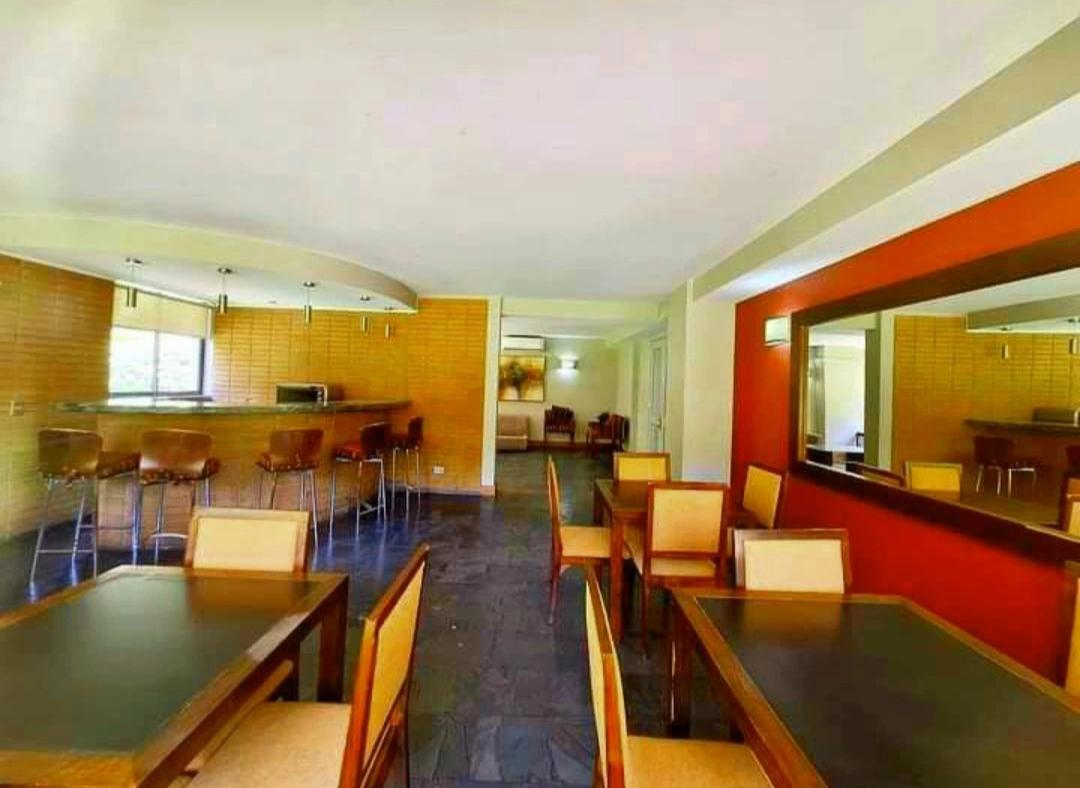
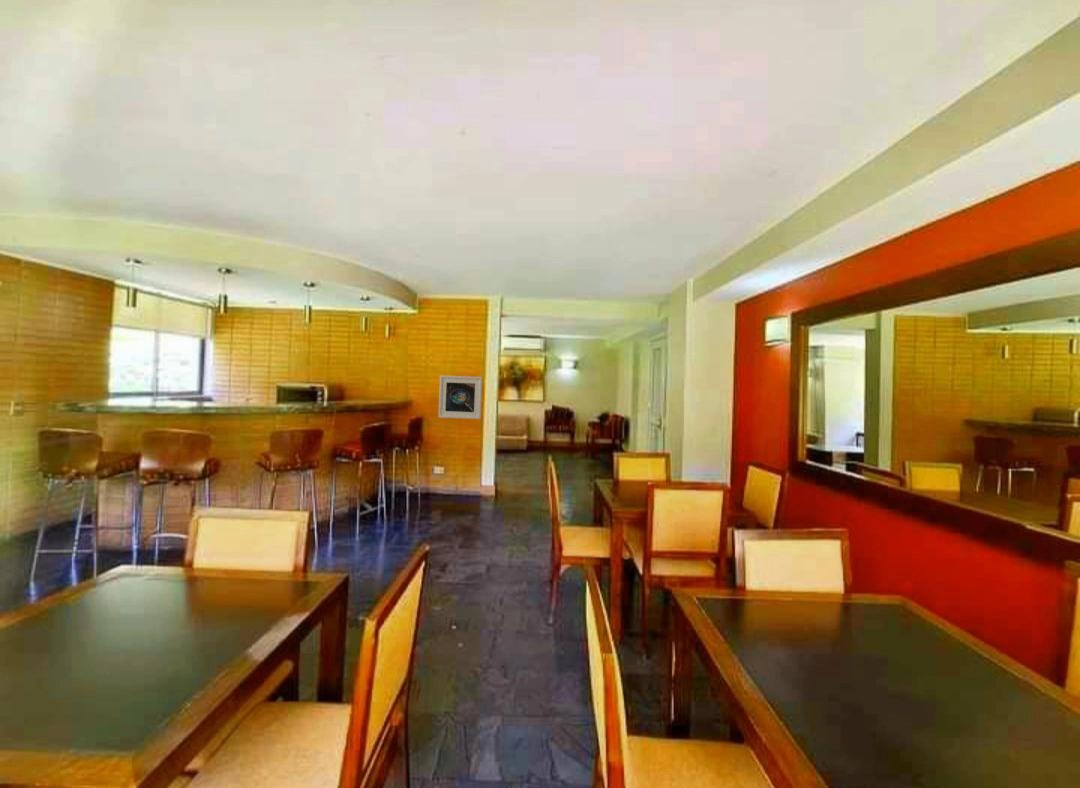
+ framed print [438,375,483,420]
